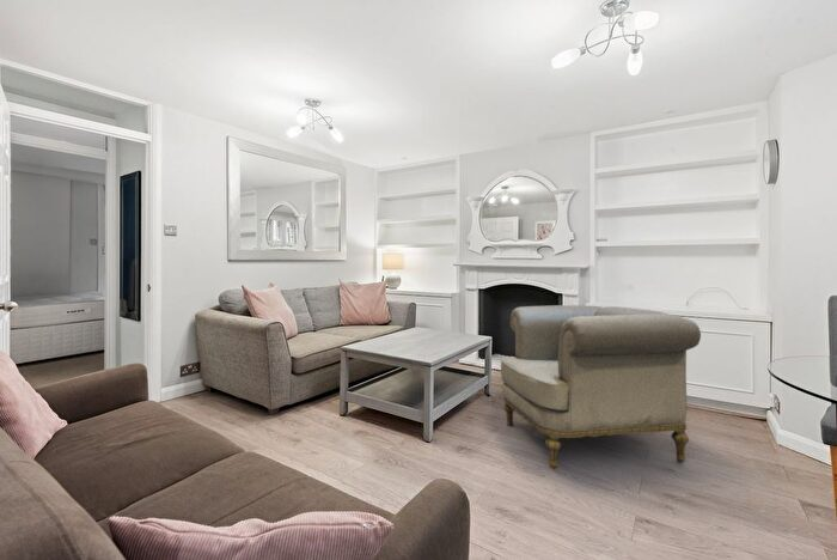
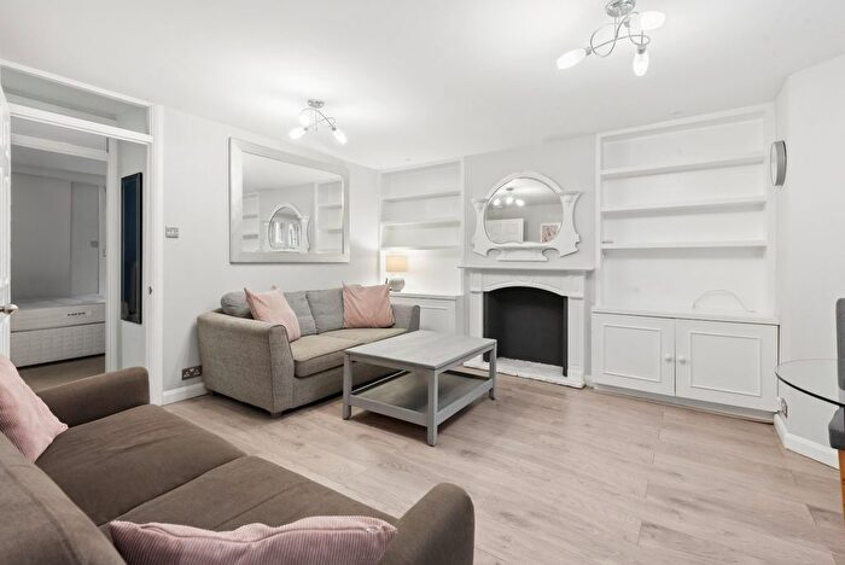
- armchair [500,304,702,470]
